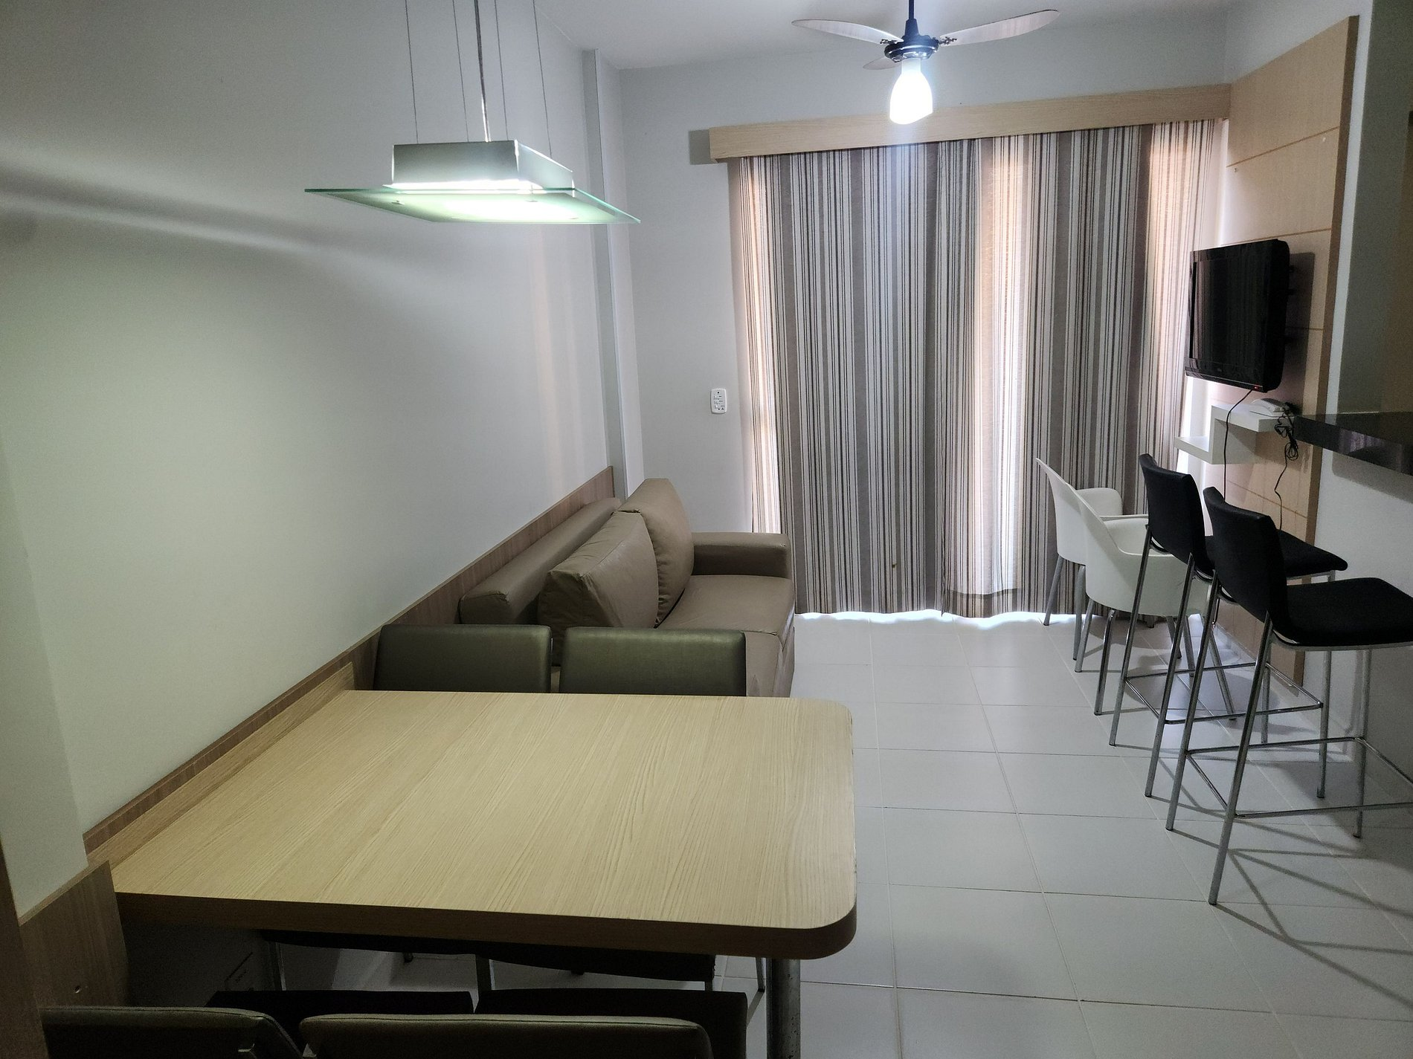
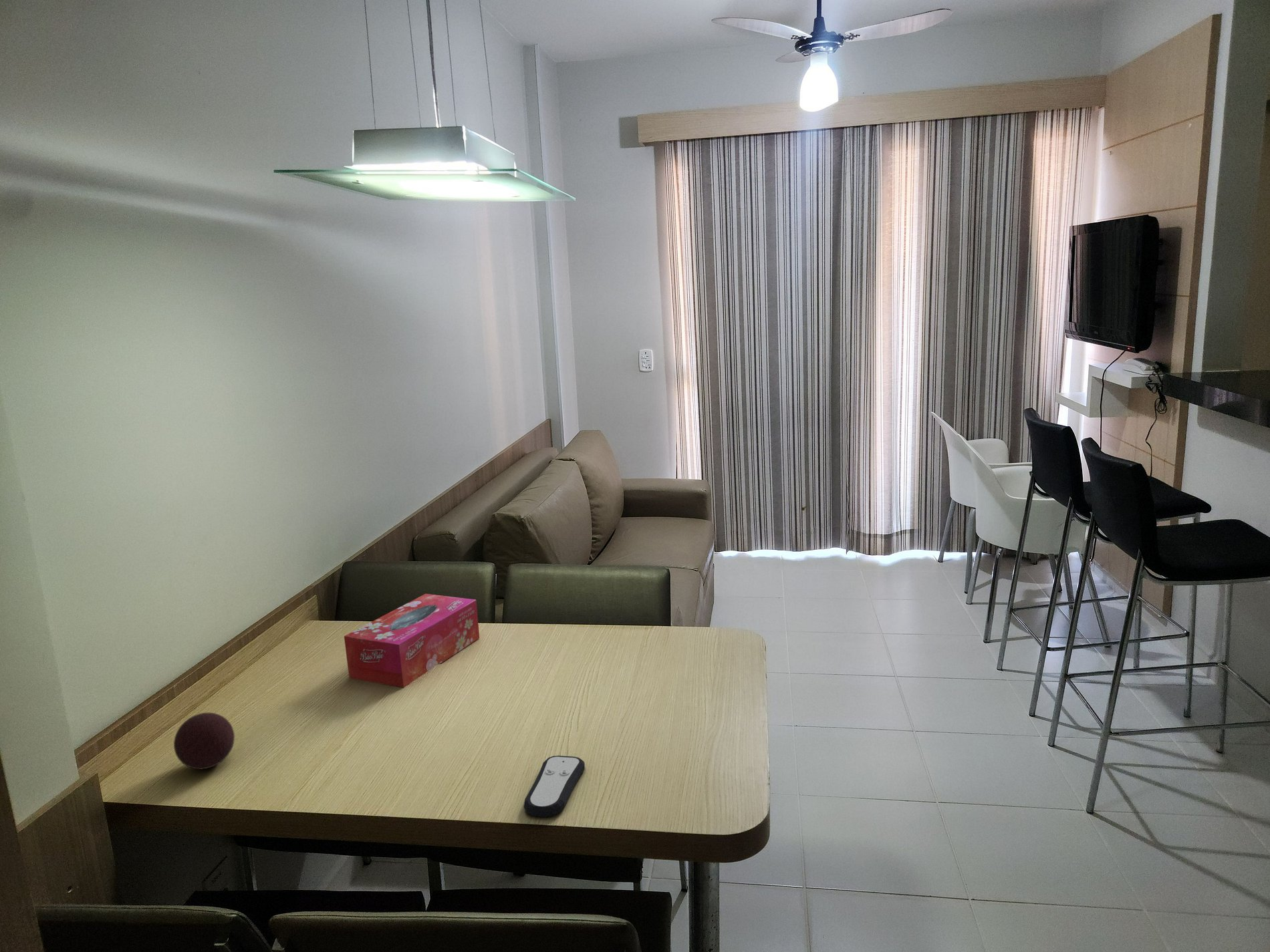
+ decorative ball [173,712,235,770]
+ tissue box [344,593,480,688]
+ remote control [523,755,586,818]
